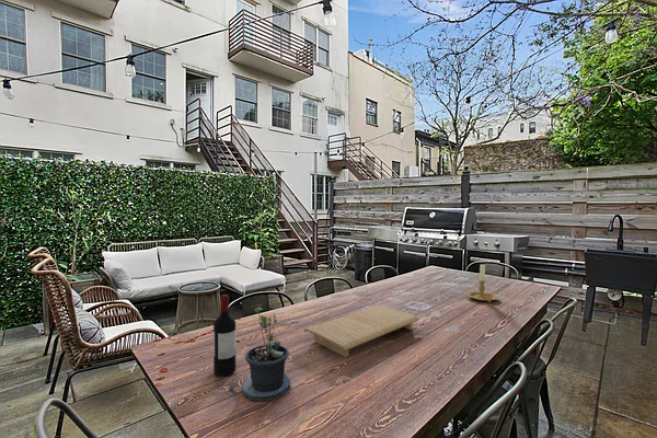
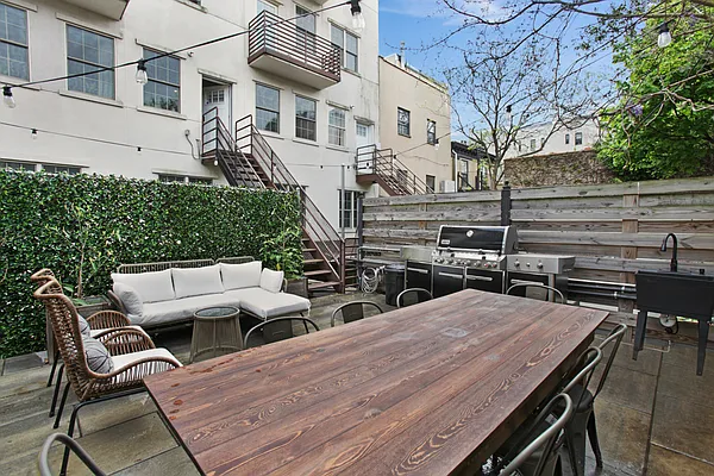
- wine bottle [212,293,237,378]
- potted plant [228,306,291,403]
- cutting board [302,304,420,358]
- candle holder [464,263,499,303]
